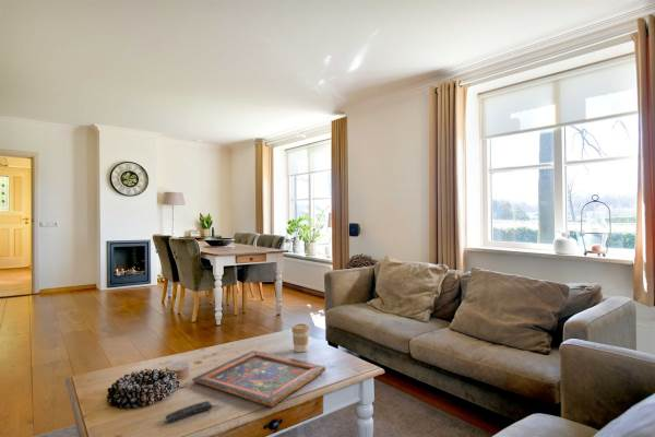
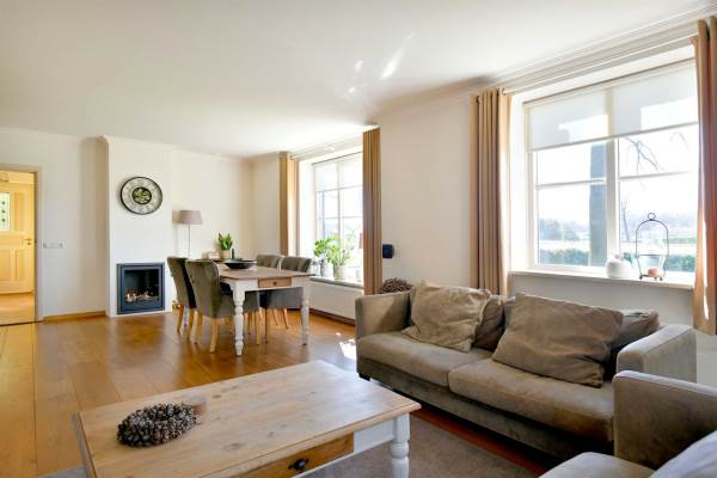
- painted panel [191,350,326,409]
- coffee cup [290,322,310,353]
- remote control [163,400,214,423]
